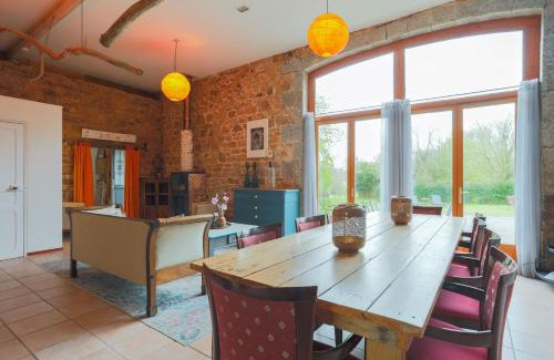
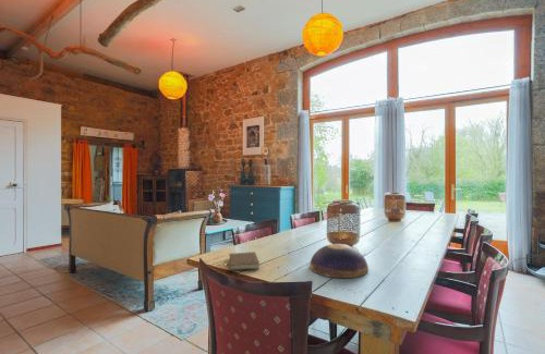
+ decorative bowl [308,243,370,279]
+ book [220,251,261,271]
